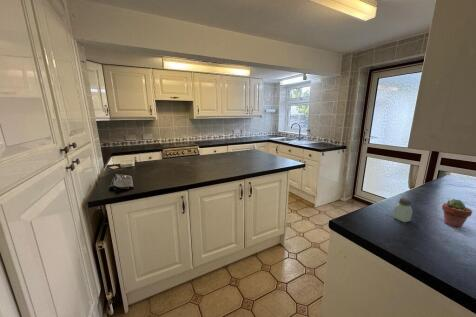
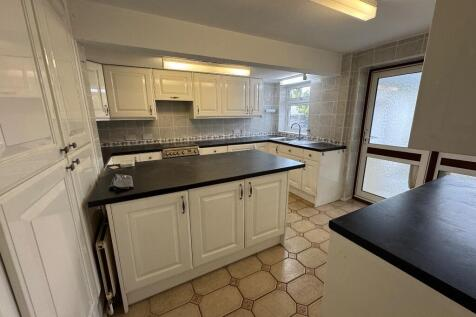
- potted succulent [441,198,473,229]
- saltshaker [392,197,413,223]
